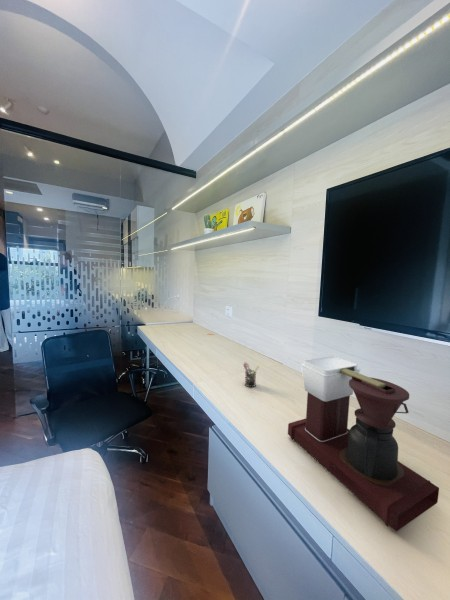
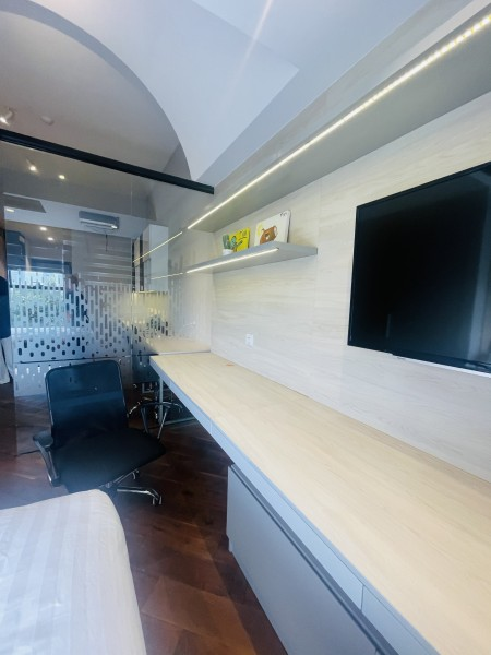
- pen holder [242,361,260,388]
- coffee maker [287,355,440,532]
